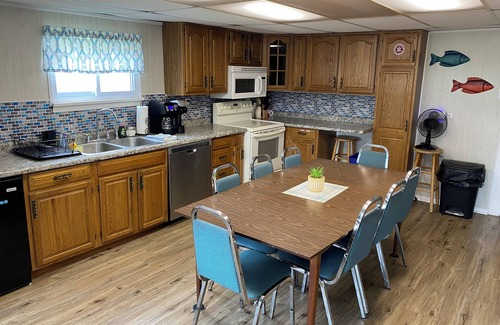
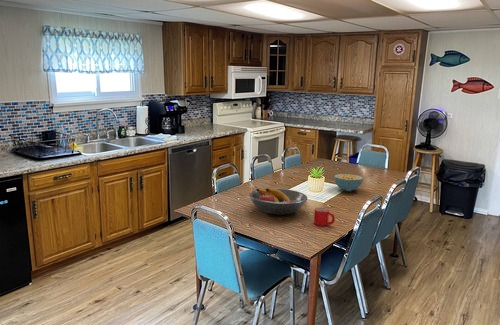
+ mug [313,207,336,227]
+ cereal bowl [333,173,364,192]
+ fruit bowl [248,187,308,216]
